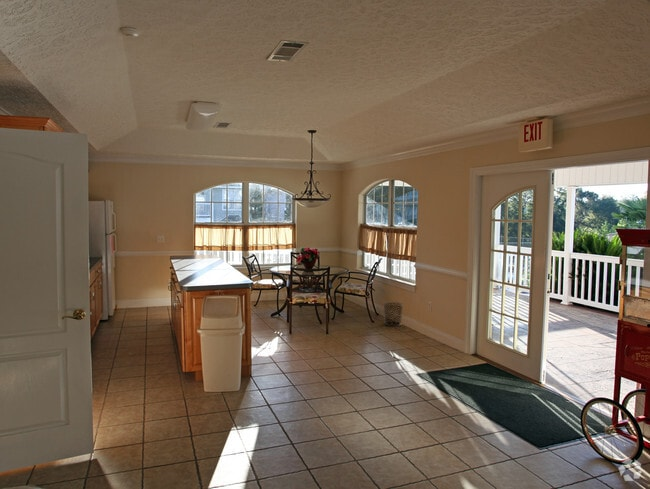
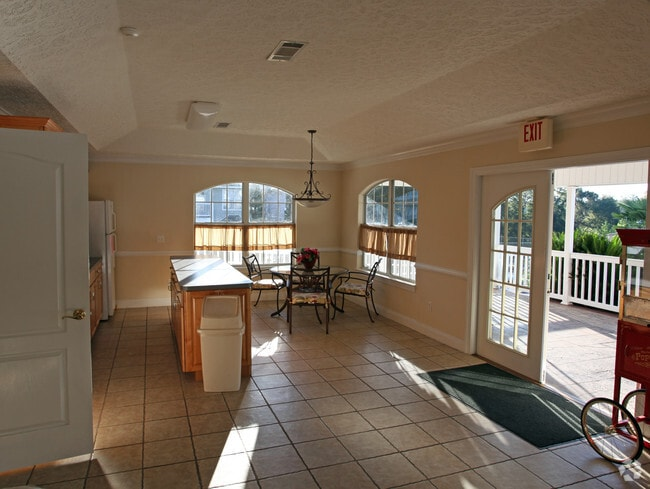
- waste bin [383,301,404,327]
